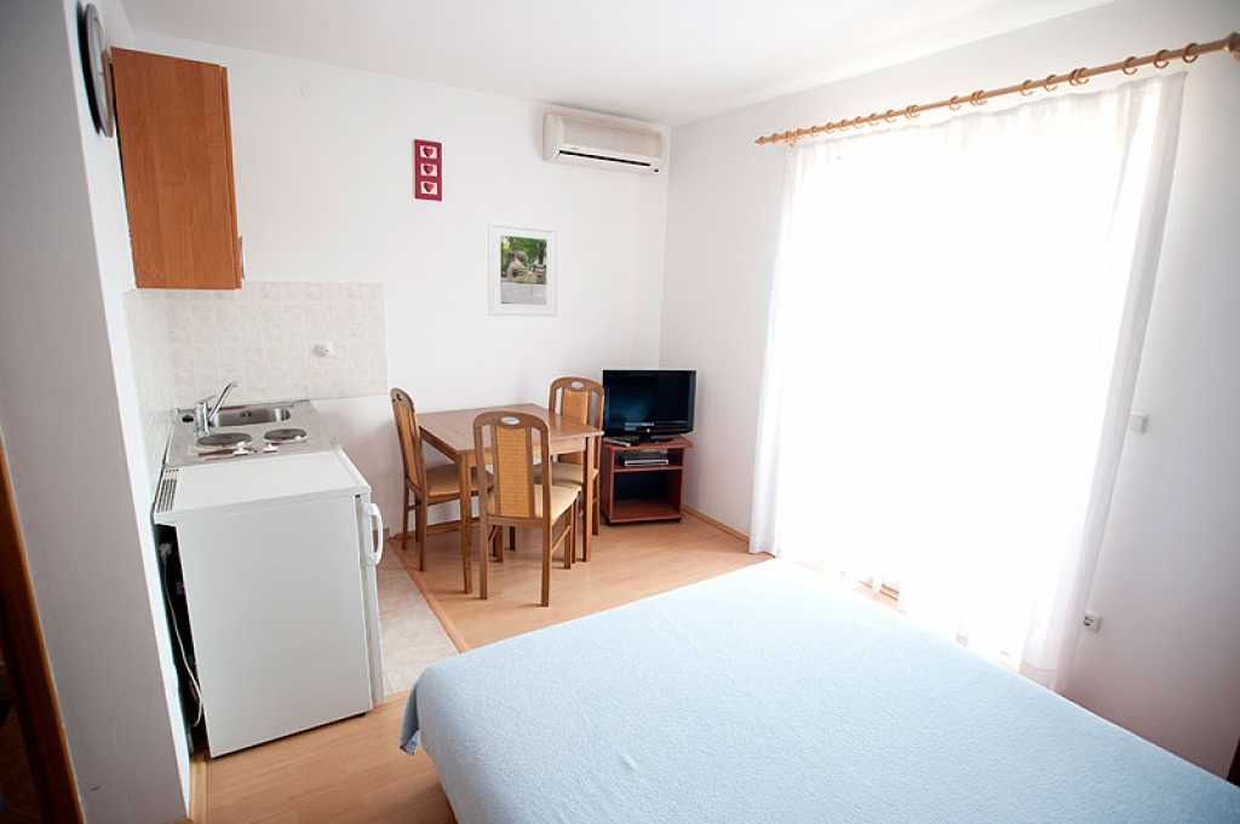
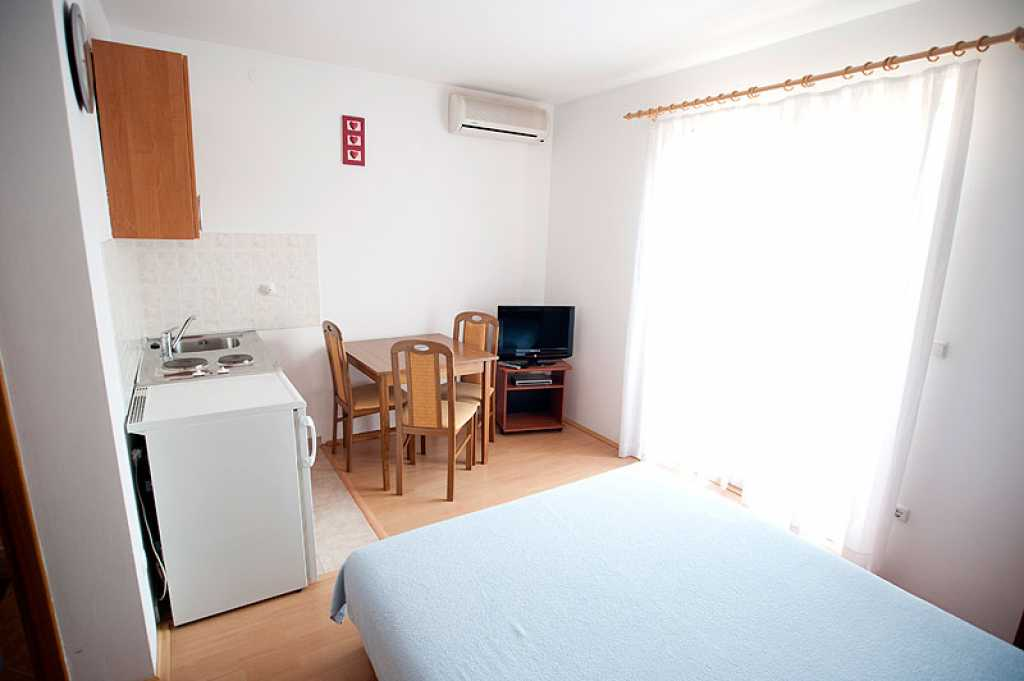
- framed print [487,220,559,318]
